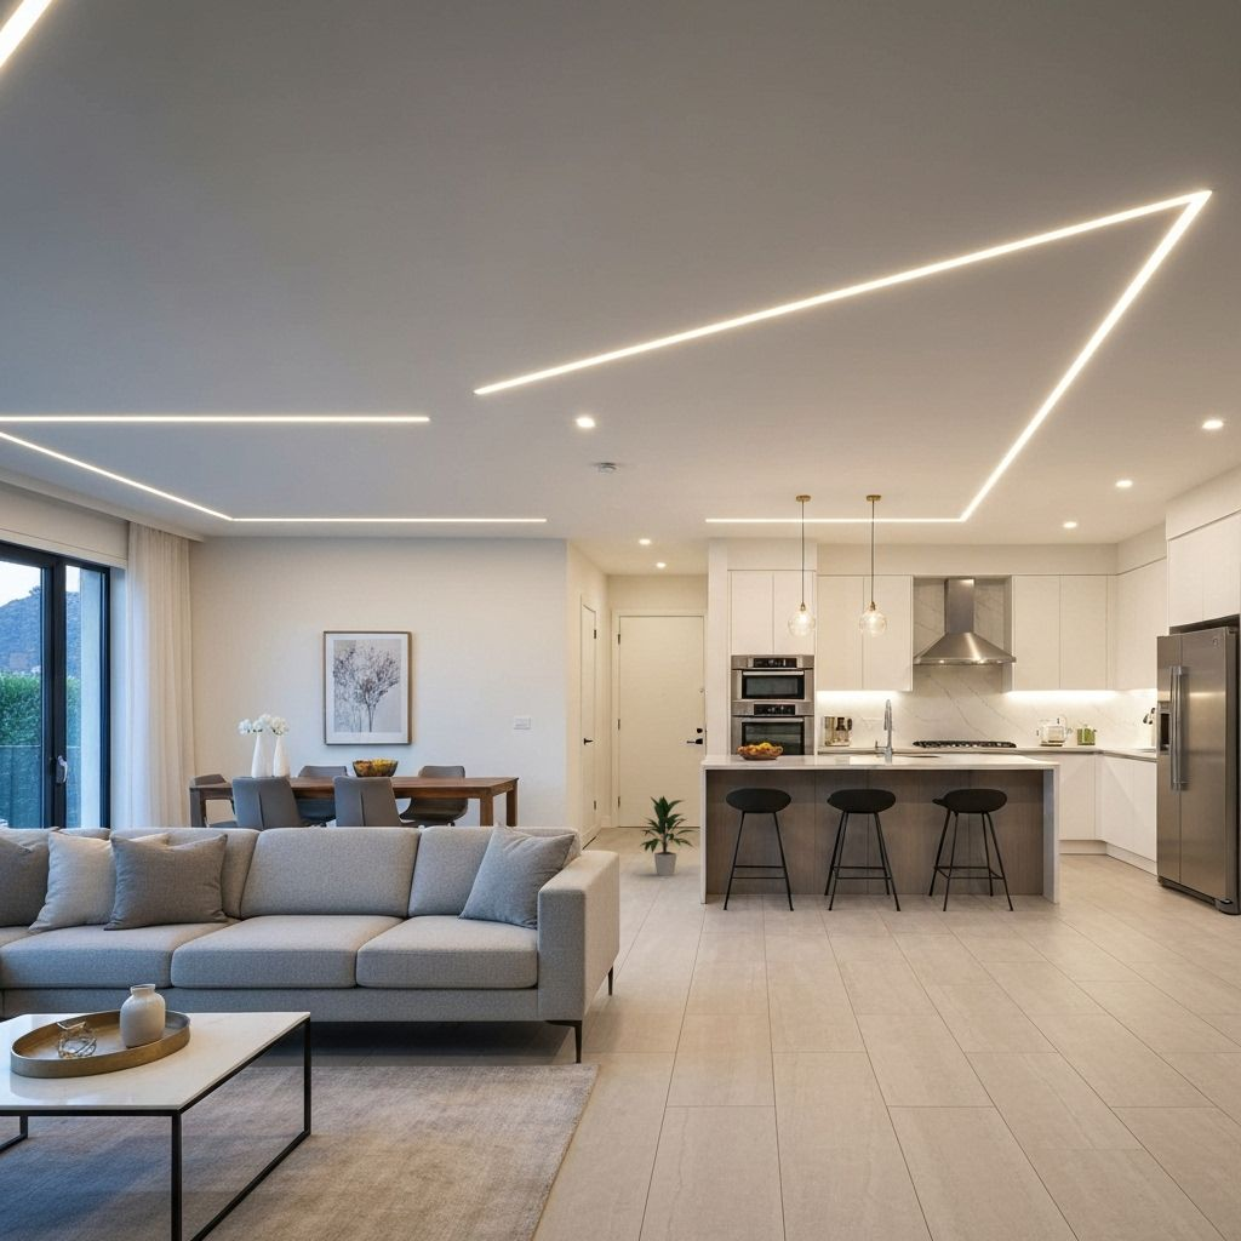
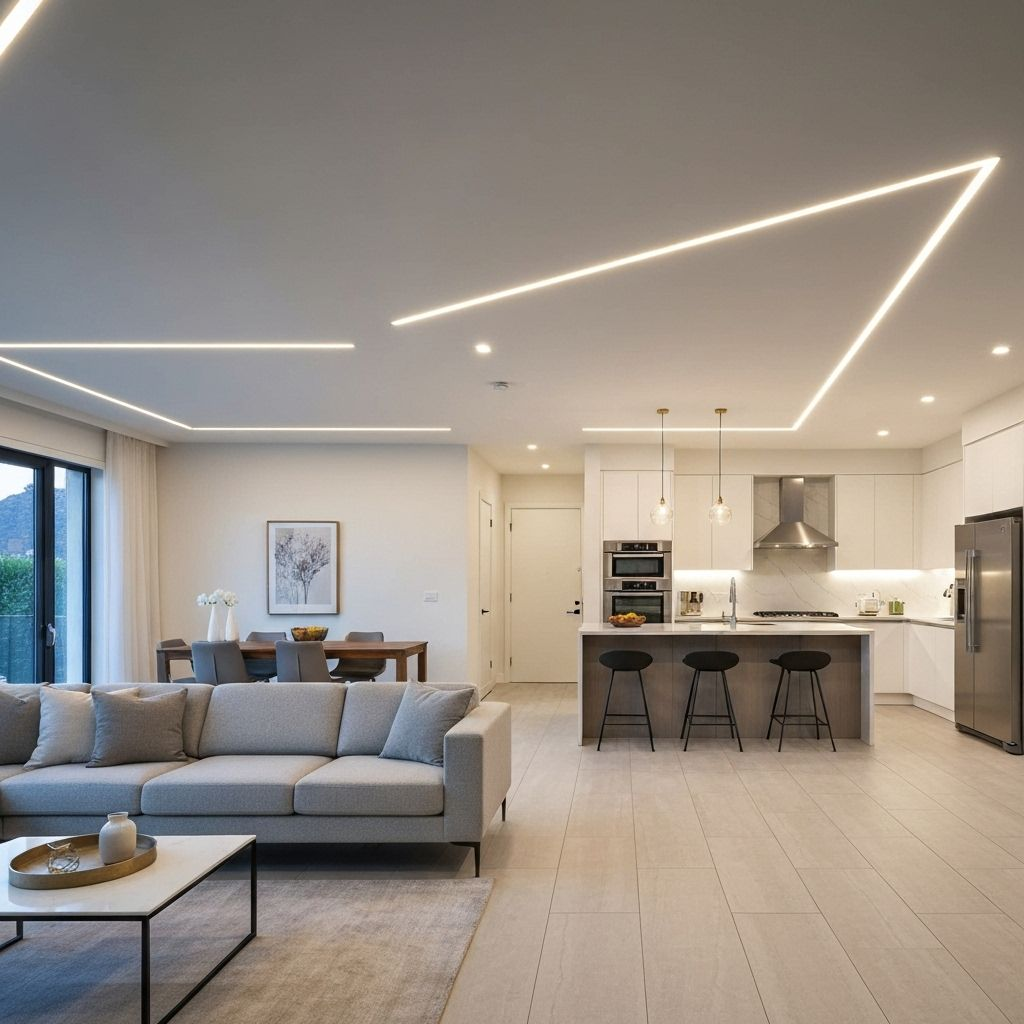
- indoor plant [640,795,698,877]
